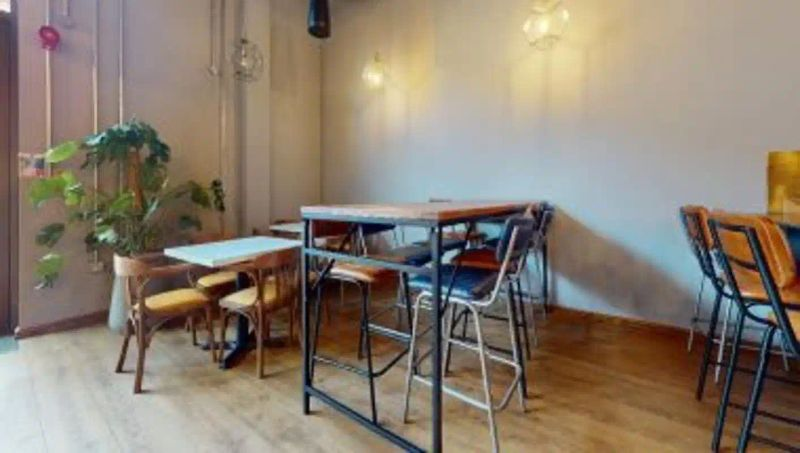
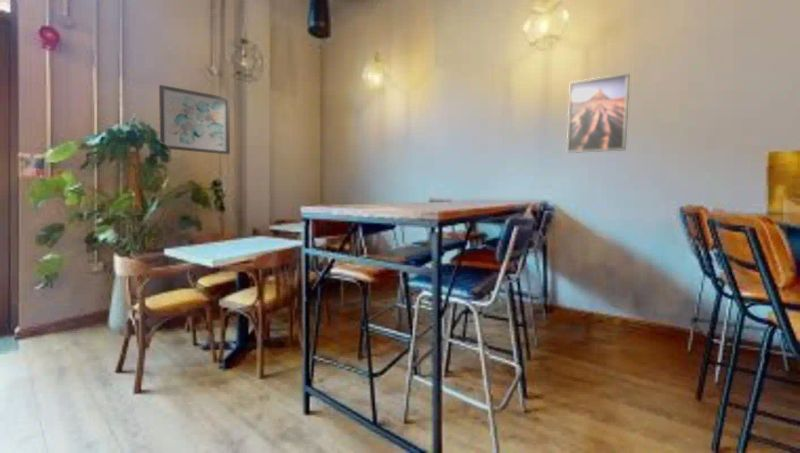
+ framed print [566,72,631,154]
+ wall art [158,84,231,155]
